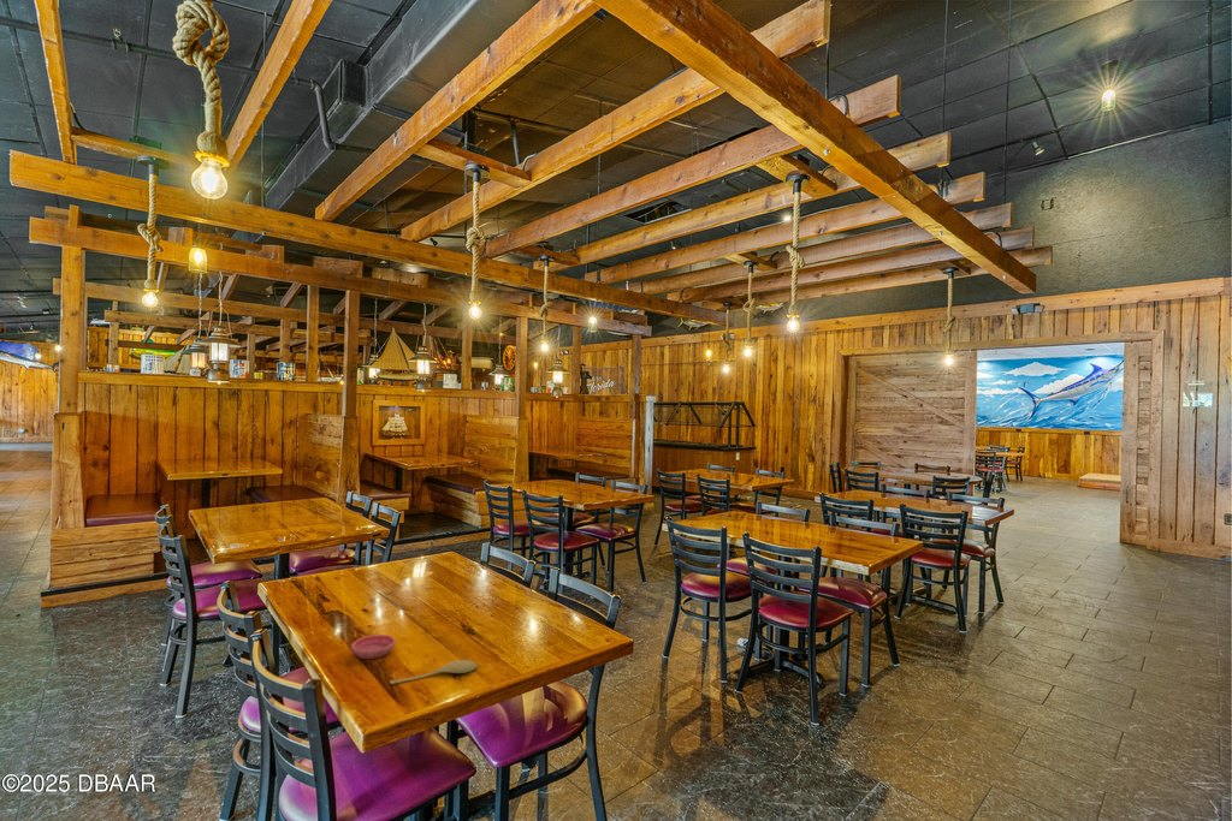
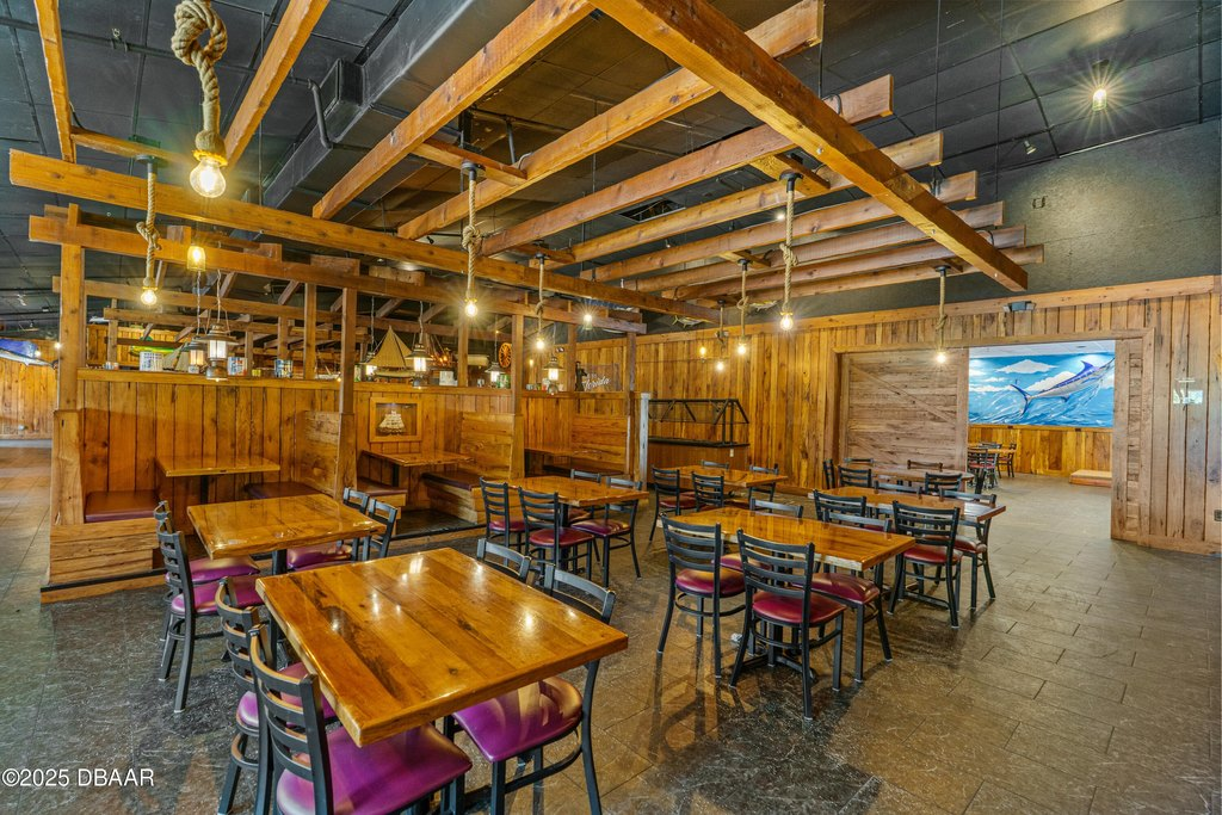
- saucer [350,633,397,660]
- spoon [389,659,478,685]
